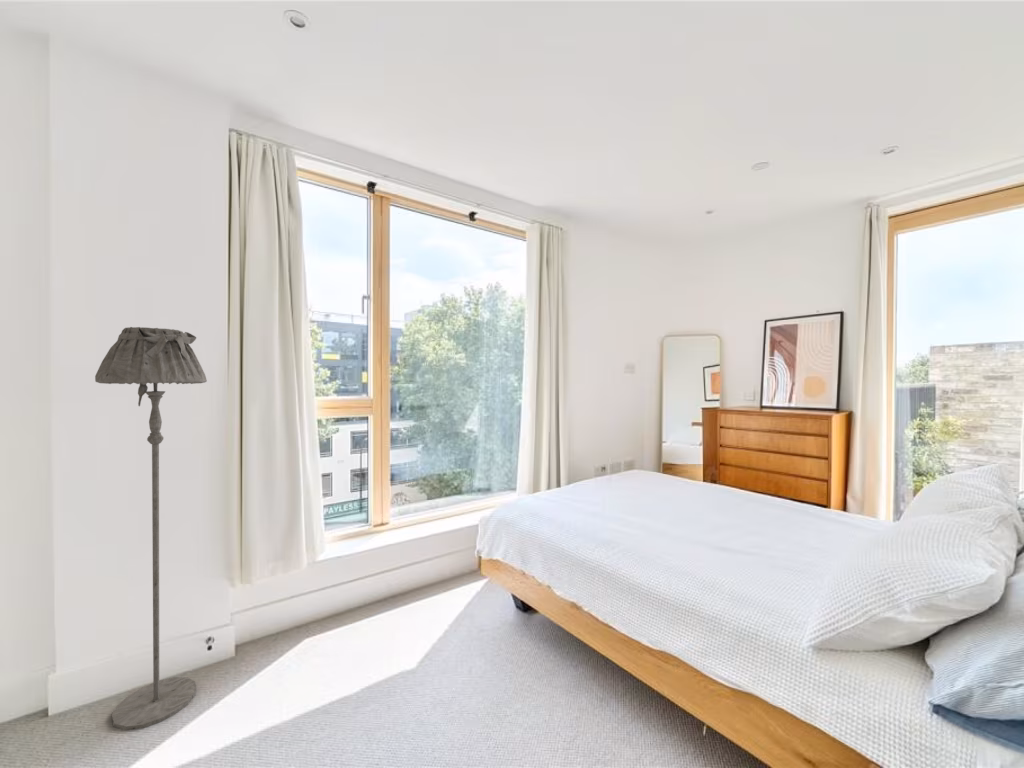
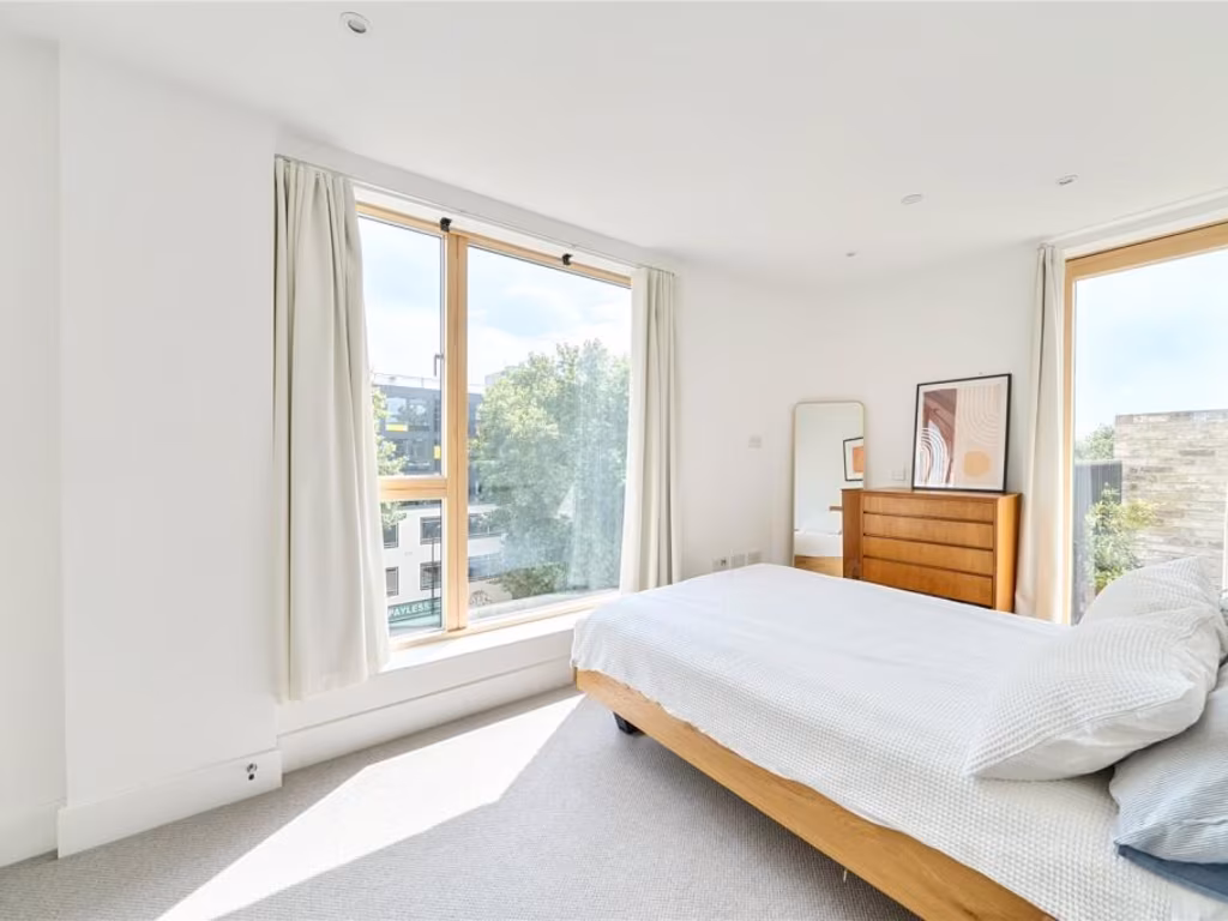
- floor lamp [94,326,208,732]
